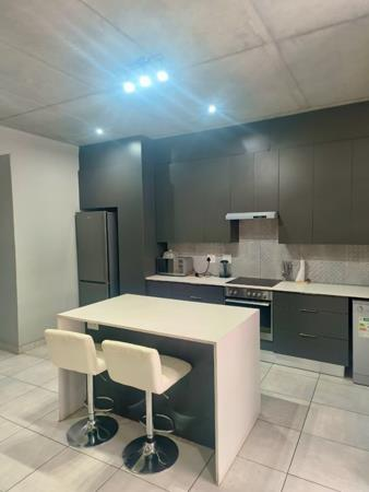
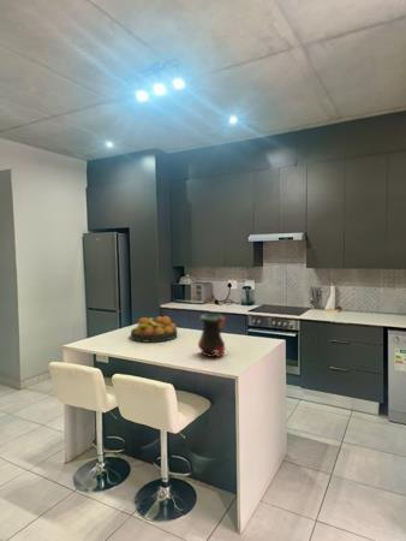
+ vase [197,313,227,358]
+ fruit bowl [130,315,178,344]
